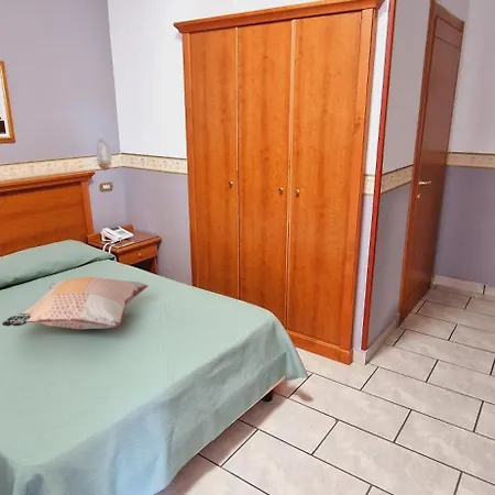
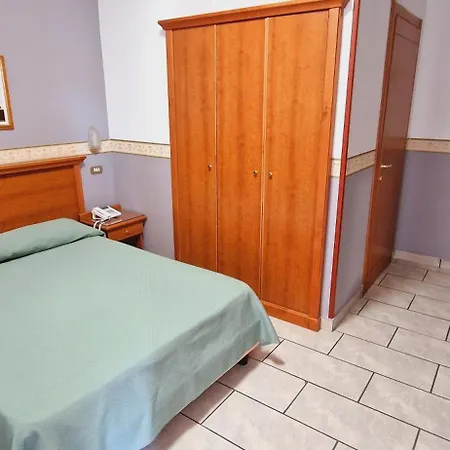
- decorative pillow [1,276,148,330]
